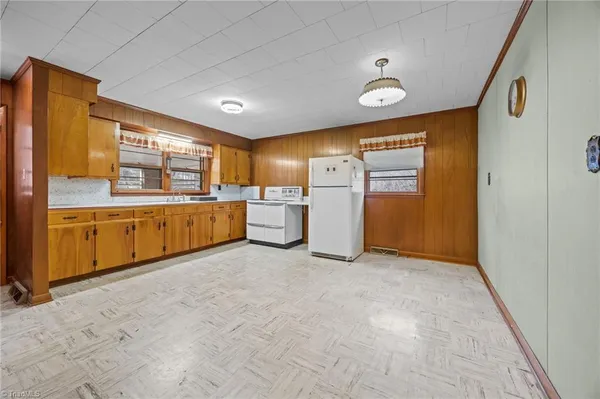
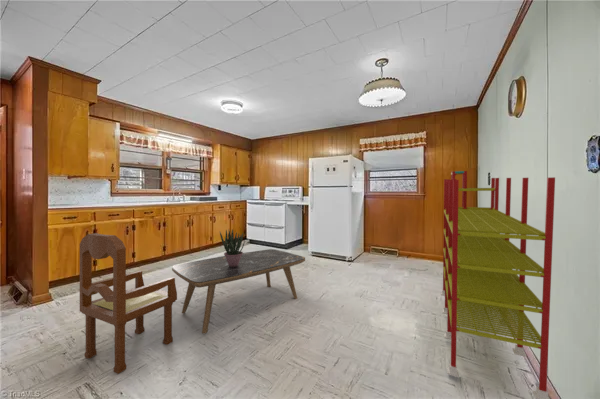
+ potted plant [219,228,246,267]
+ shelving unit [440,170,556,399]
+ dining chair [79,232,178,375]
+ coffee table [171,248,306,335]
